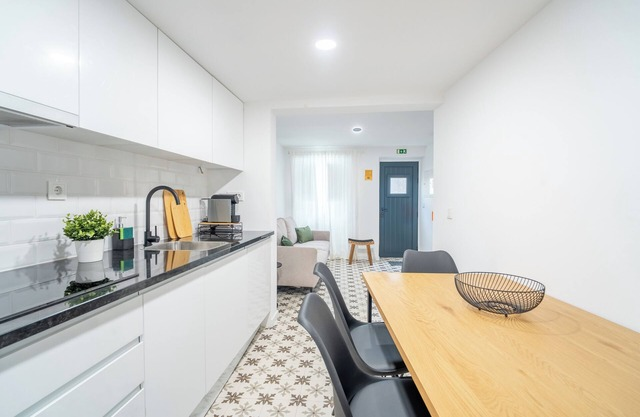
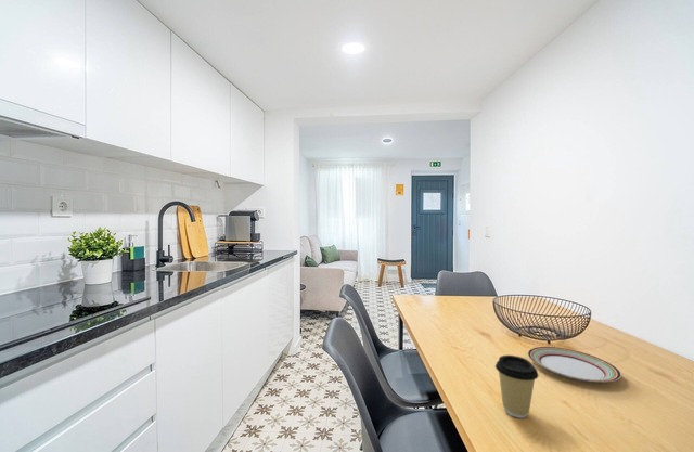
+ coffee cup [494,354,539,419]
+ plate [527,346,622,383]
